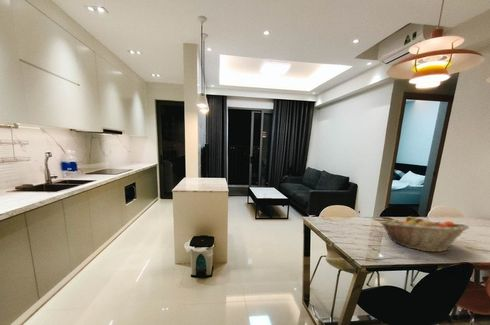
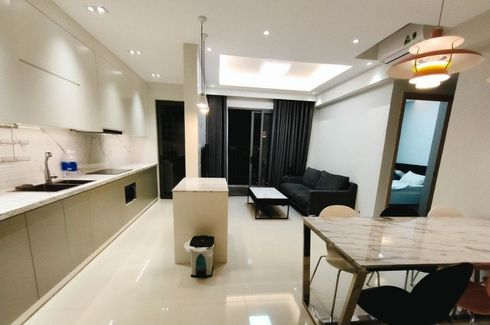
- fruit basket [379,215,470,253]
